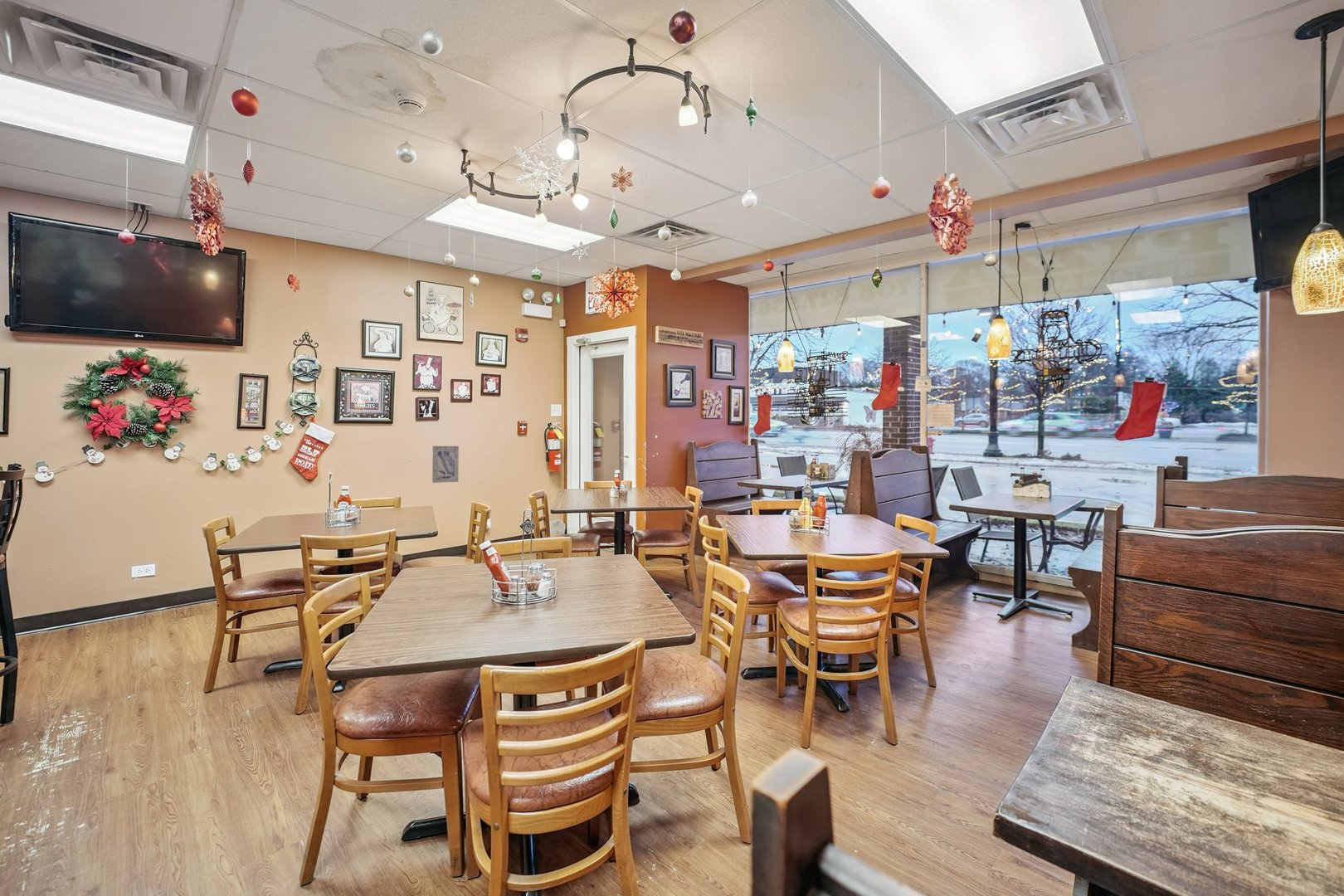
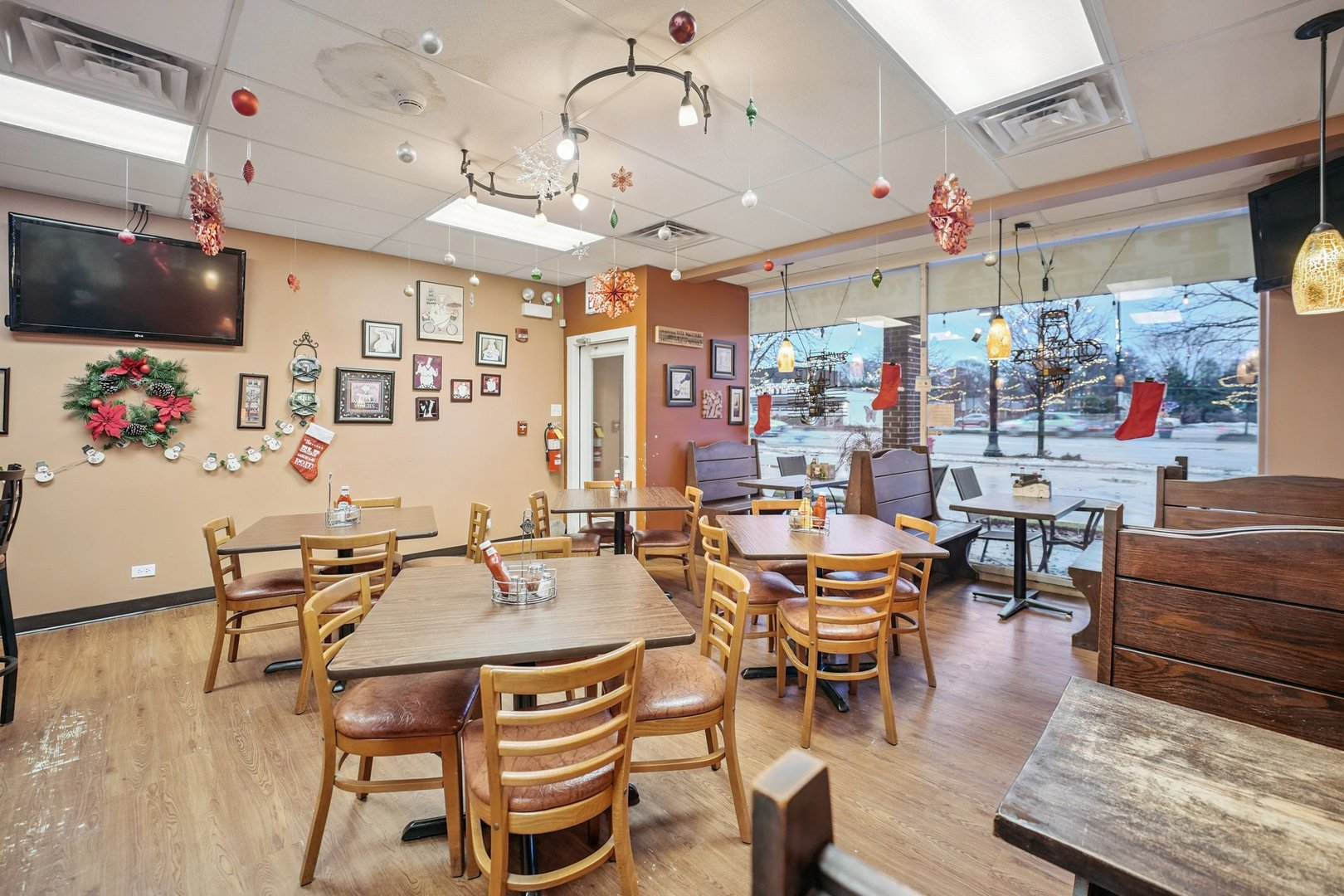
- wall art [431,446,460,484]
